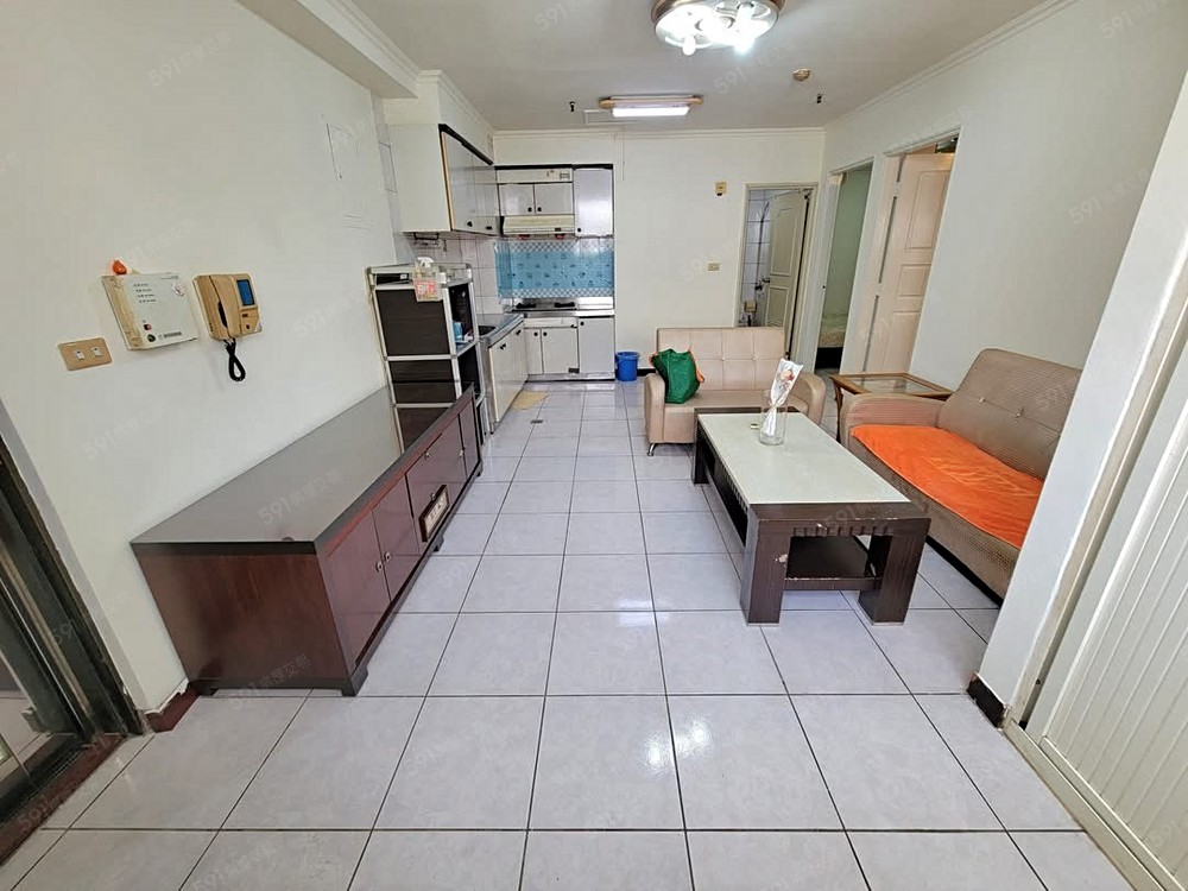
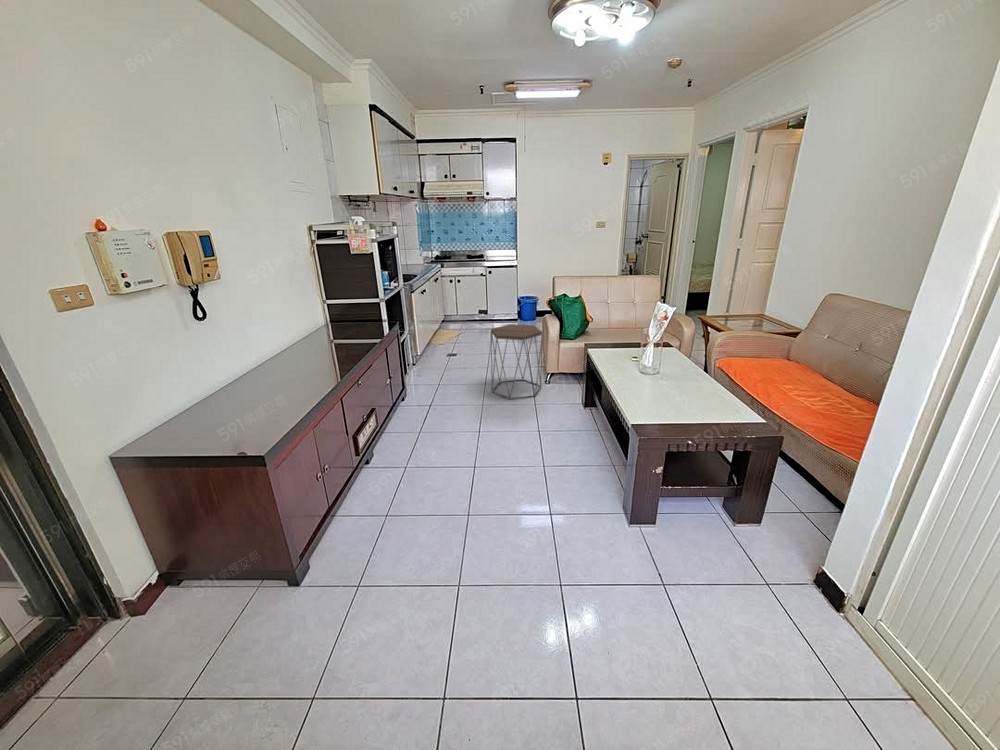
+ side table [489,323,544,400]
